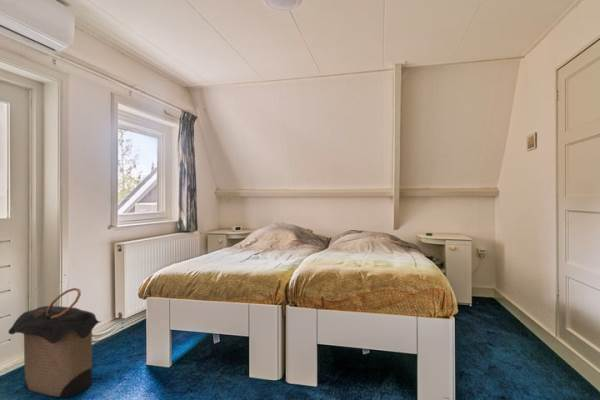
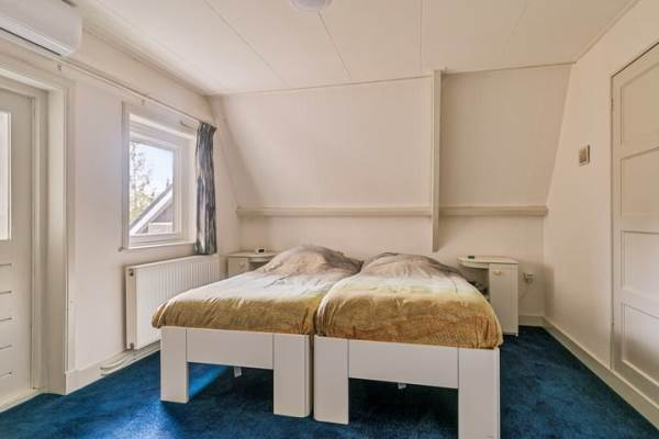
- laundry hamper [7,287,102,398]
